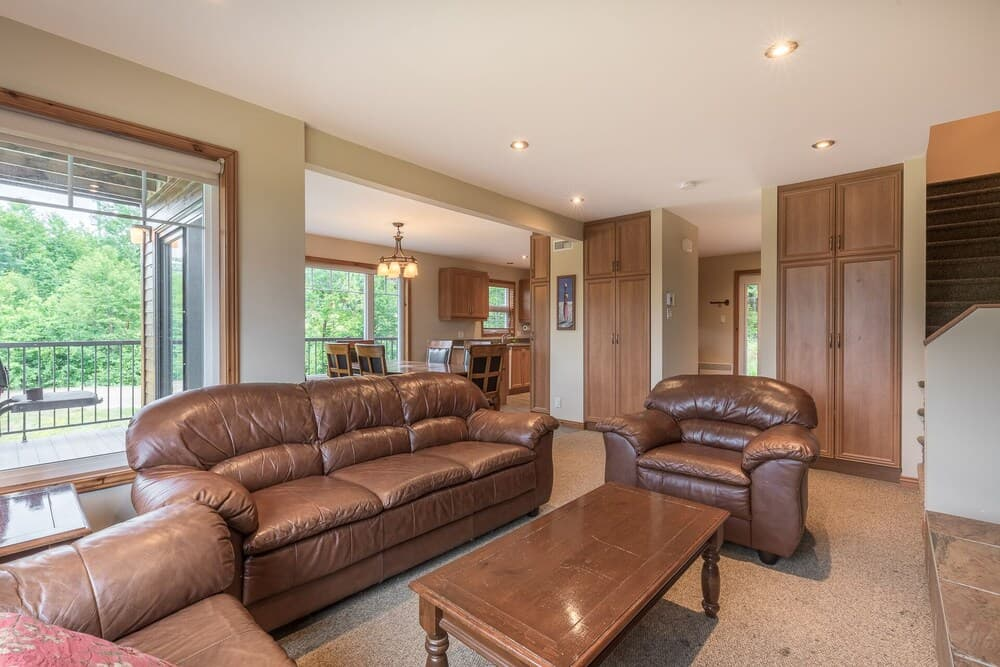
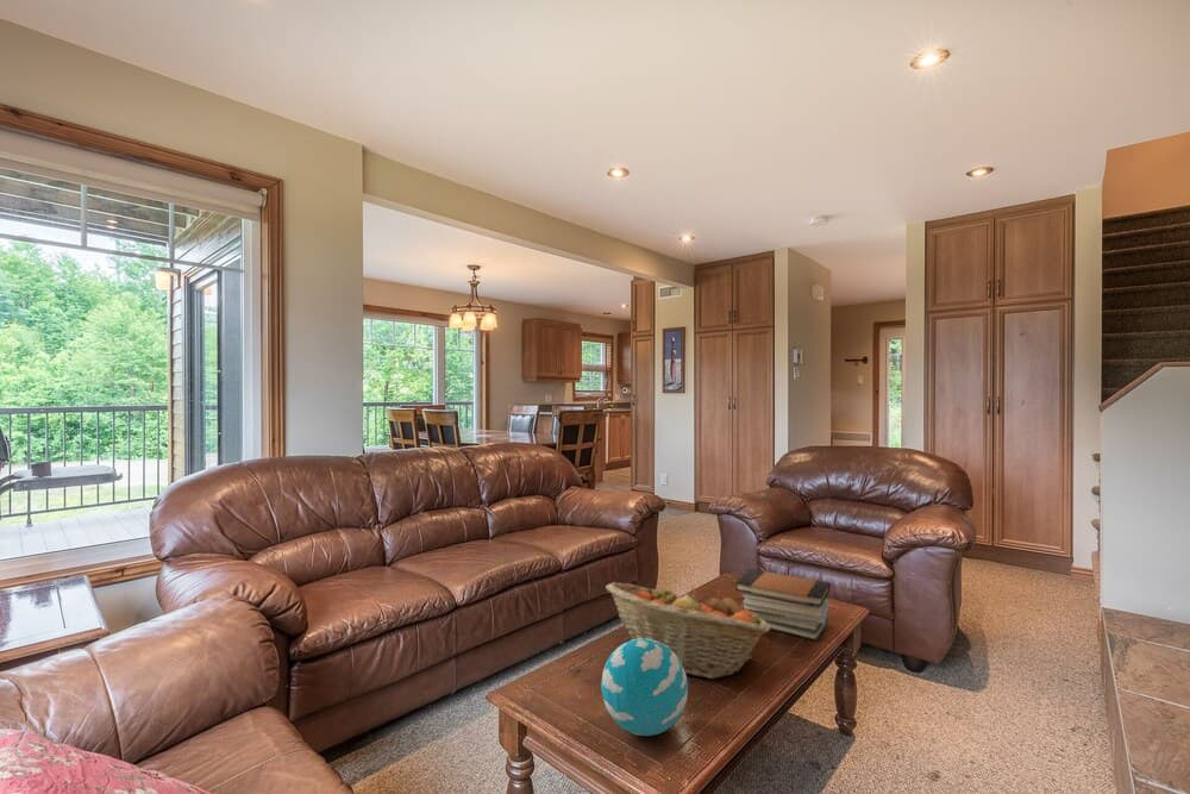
+ decorative ball [600,638,689,737]
+ book stack [734,568,832,642]
+ fruit basket [605,581,771,680]
